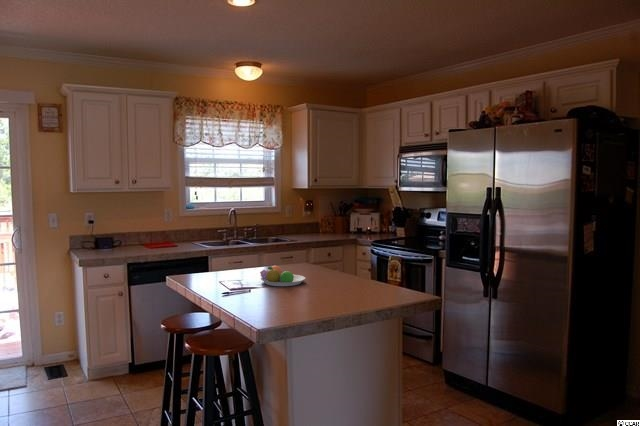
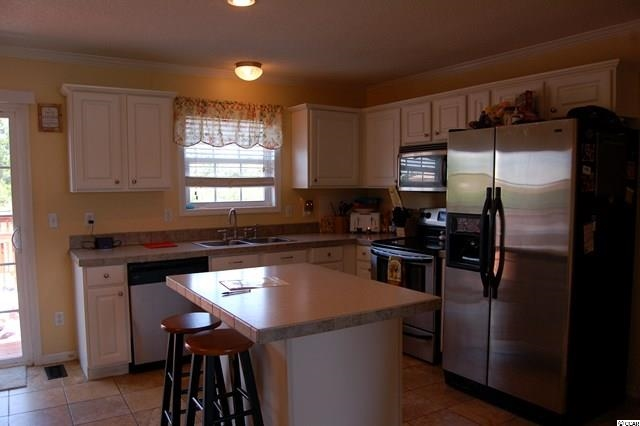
- fruit bowl [259,264,306,287]
